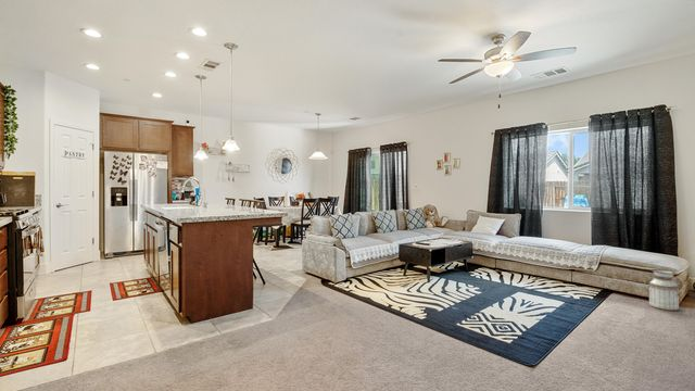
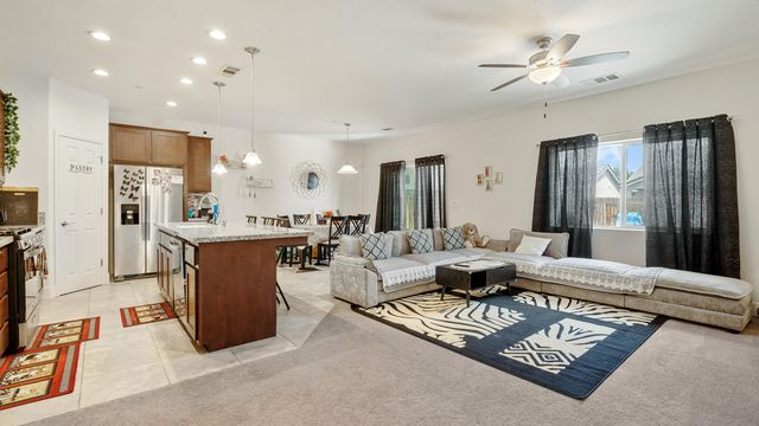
- planter [645,268,683,312]
